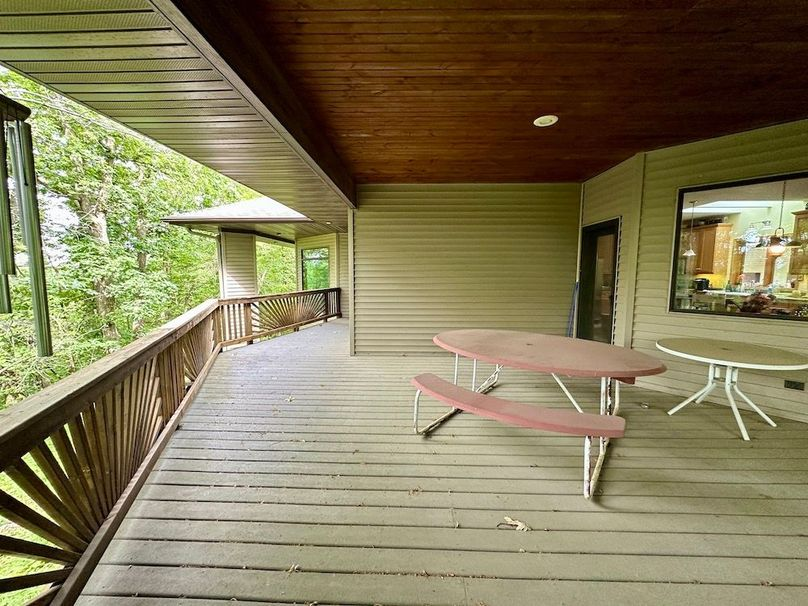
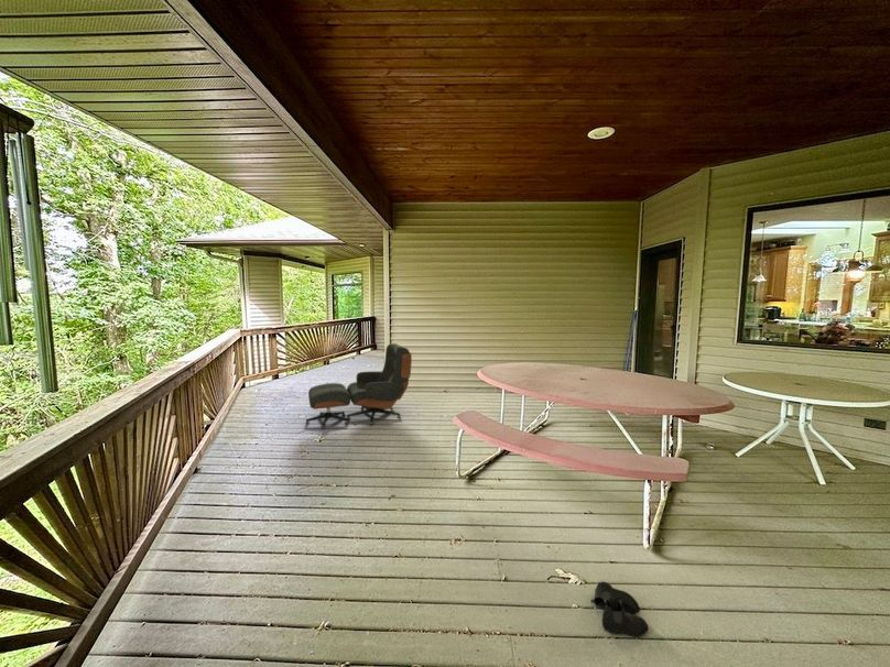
+ lounge chair [304,342,413,430]
+ boots [589,581,650,637]
